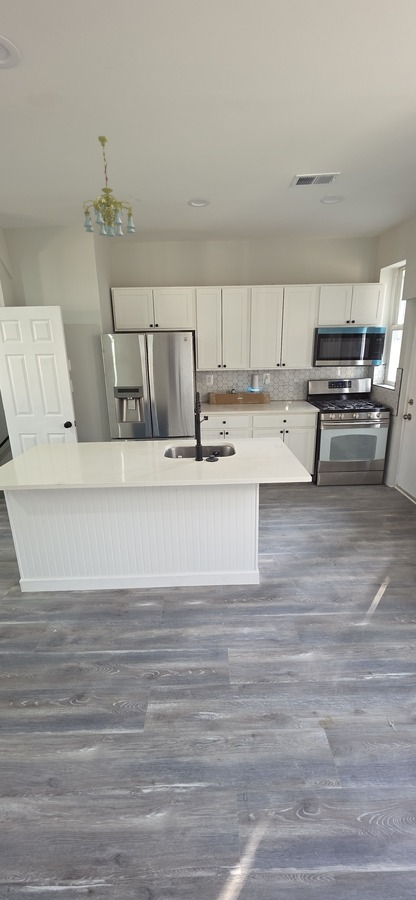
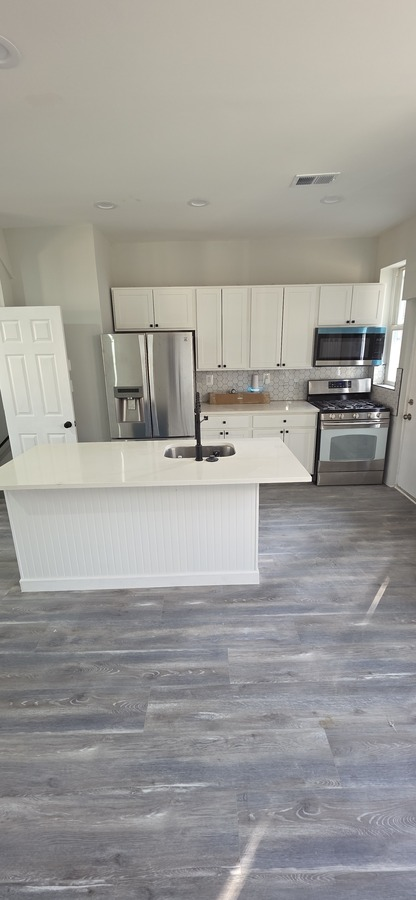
- chandelier [82,135,136,238]
